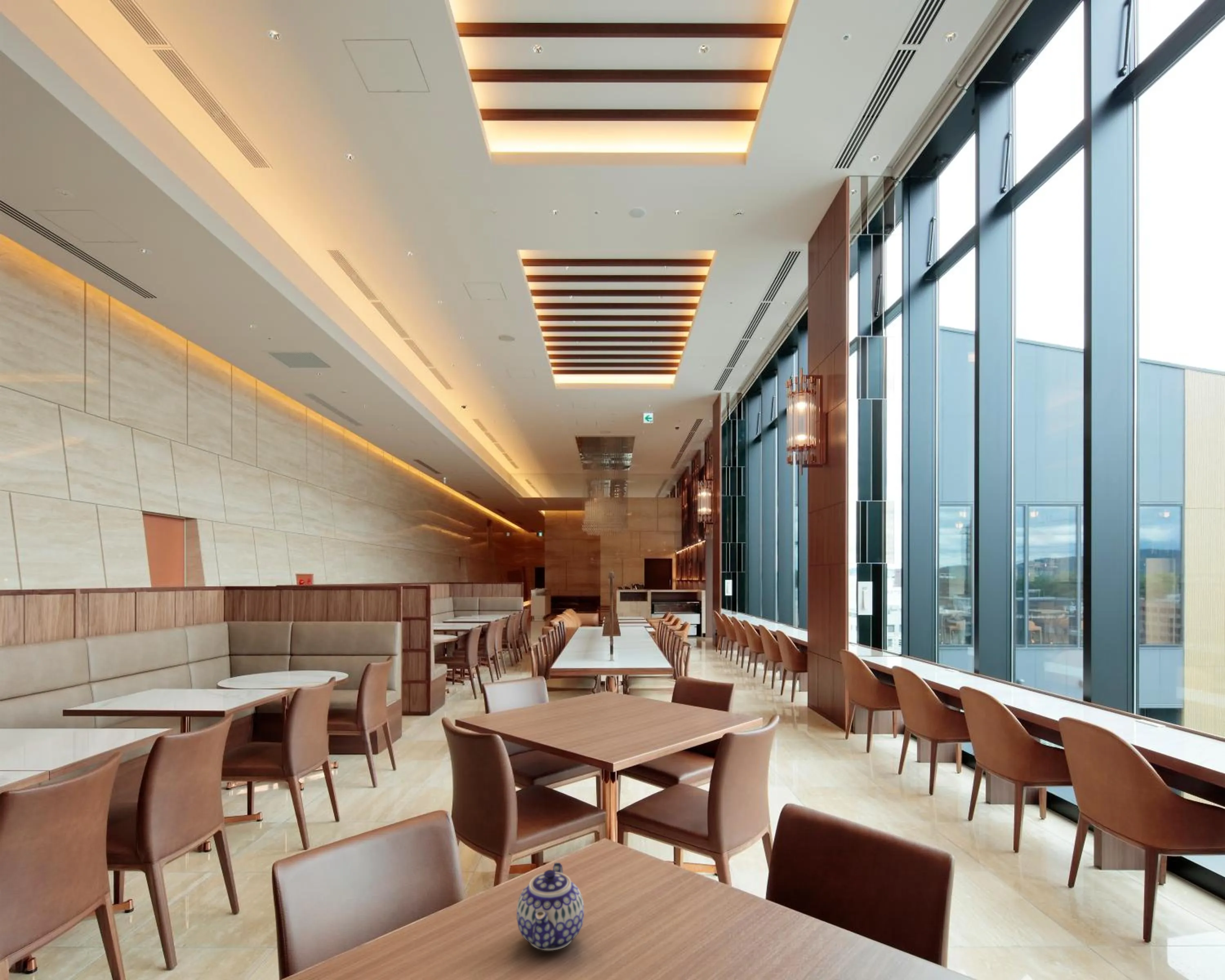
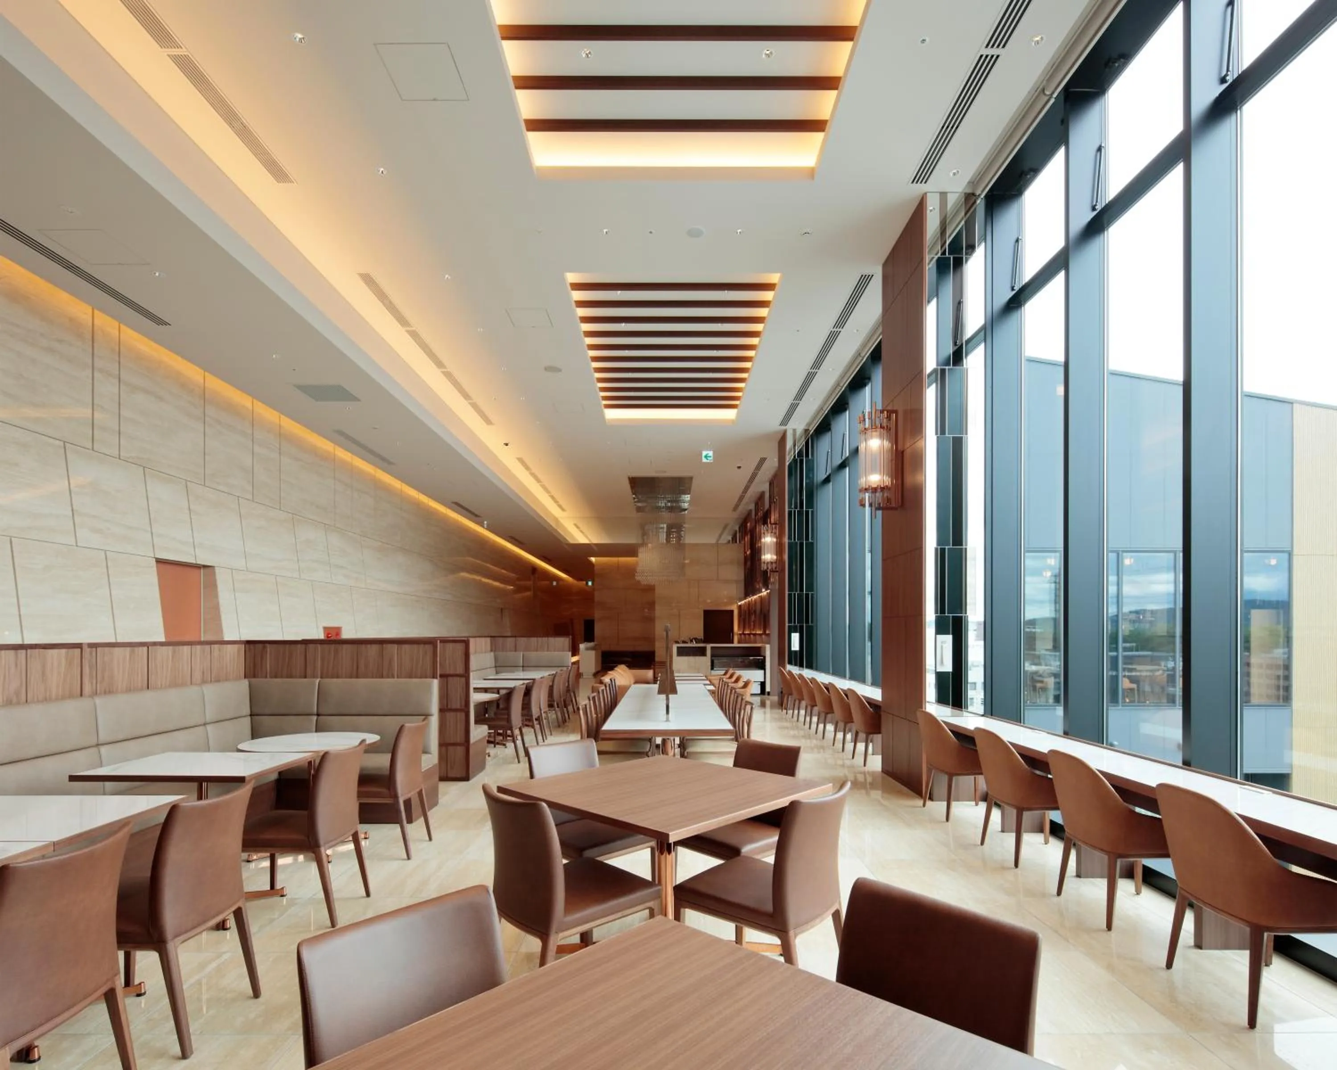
- teapot [516,862,584,951]
